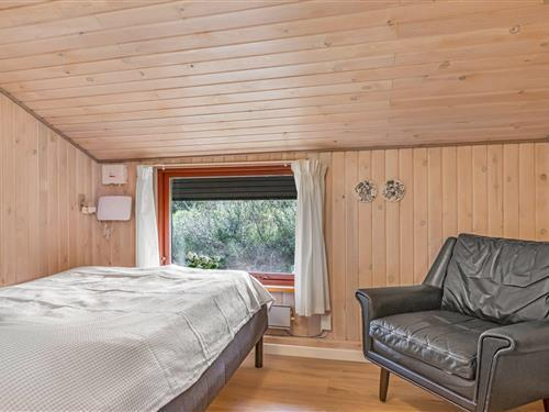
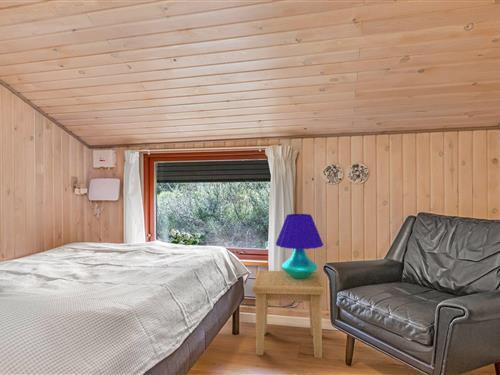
+ side table [252,270,325,359]
+ table lamp [275,213,324,279]
